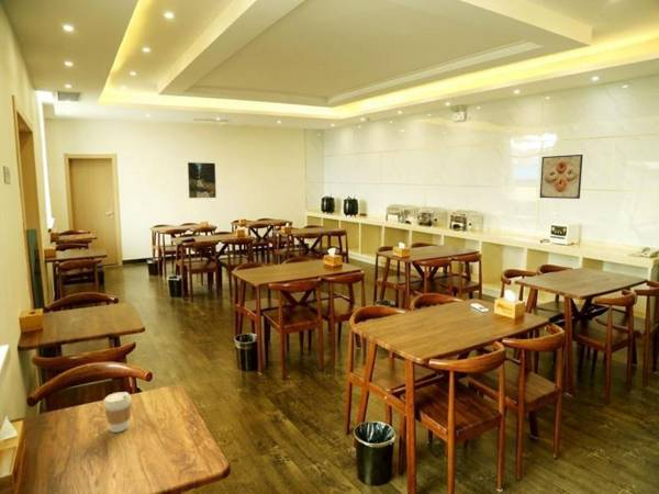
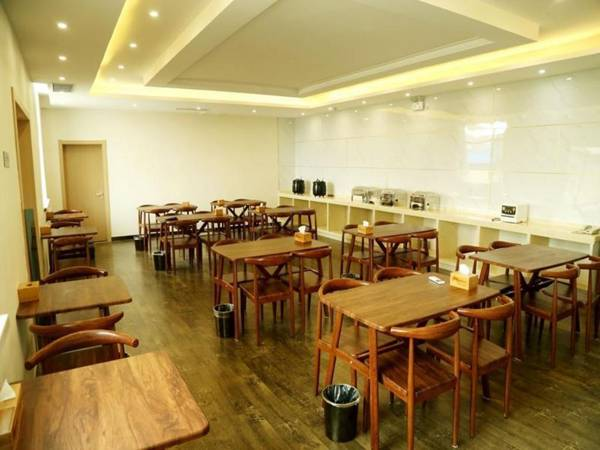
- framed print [539,154,584,200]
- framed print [187,161,217,199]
- coffee cup [102,391,132,434]
